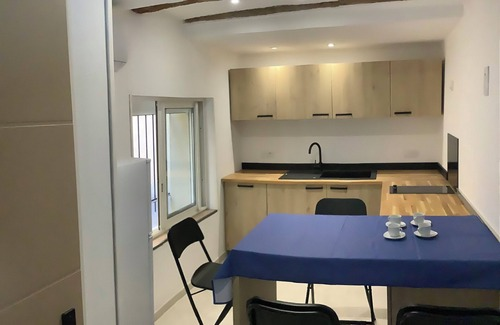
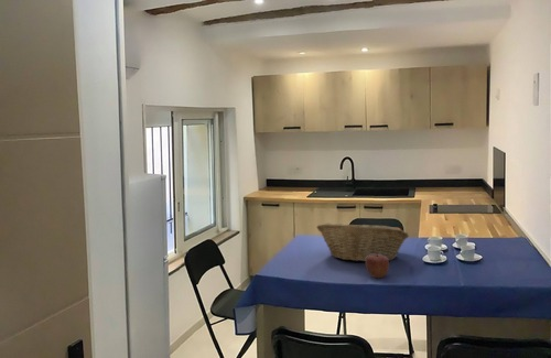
+ fruit basket [316,221,410,263]
+ apple [365,254,390,279]
